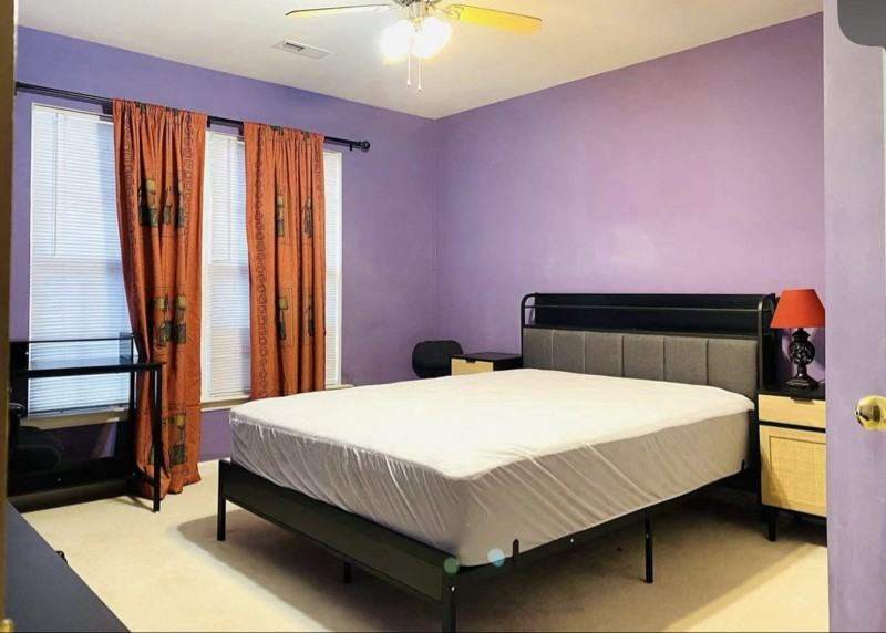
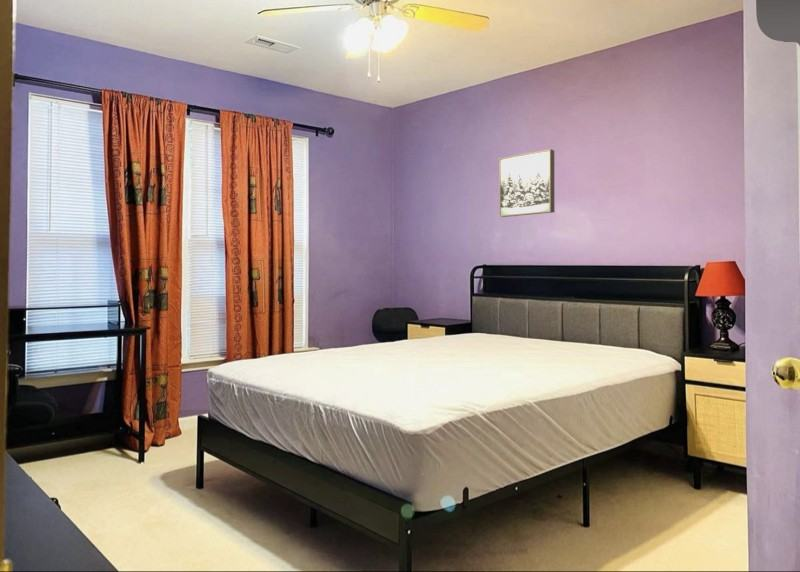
+ wall art [498,148,556,218]
